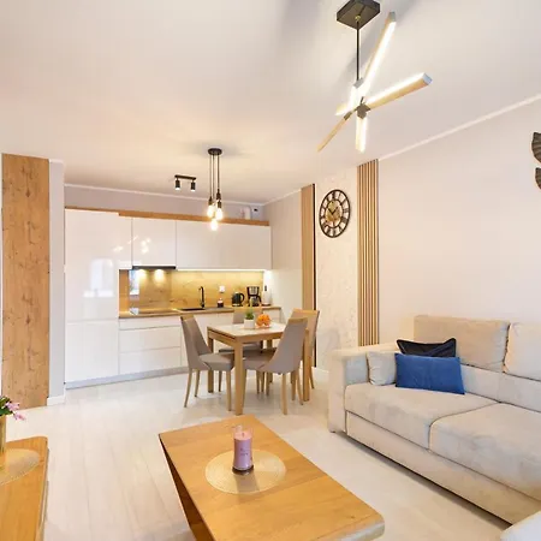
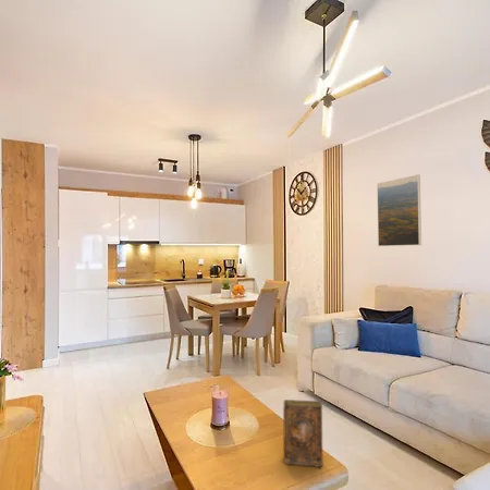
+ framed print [376,173,422,247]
+ book [282,399,323,468]
